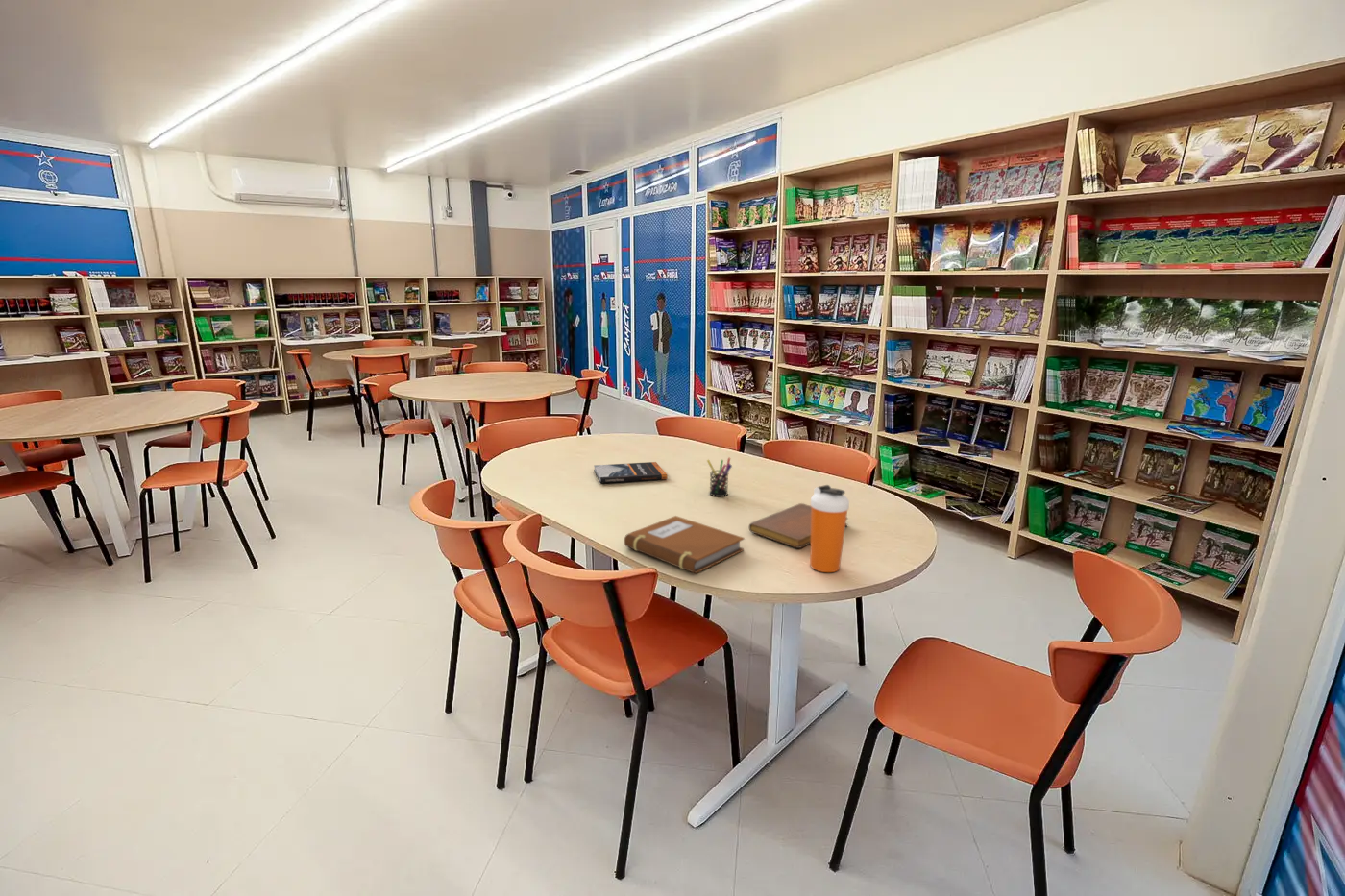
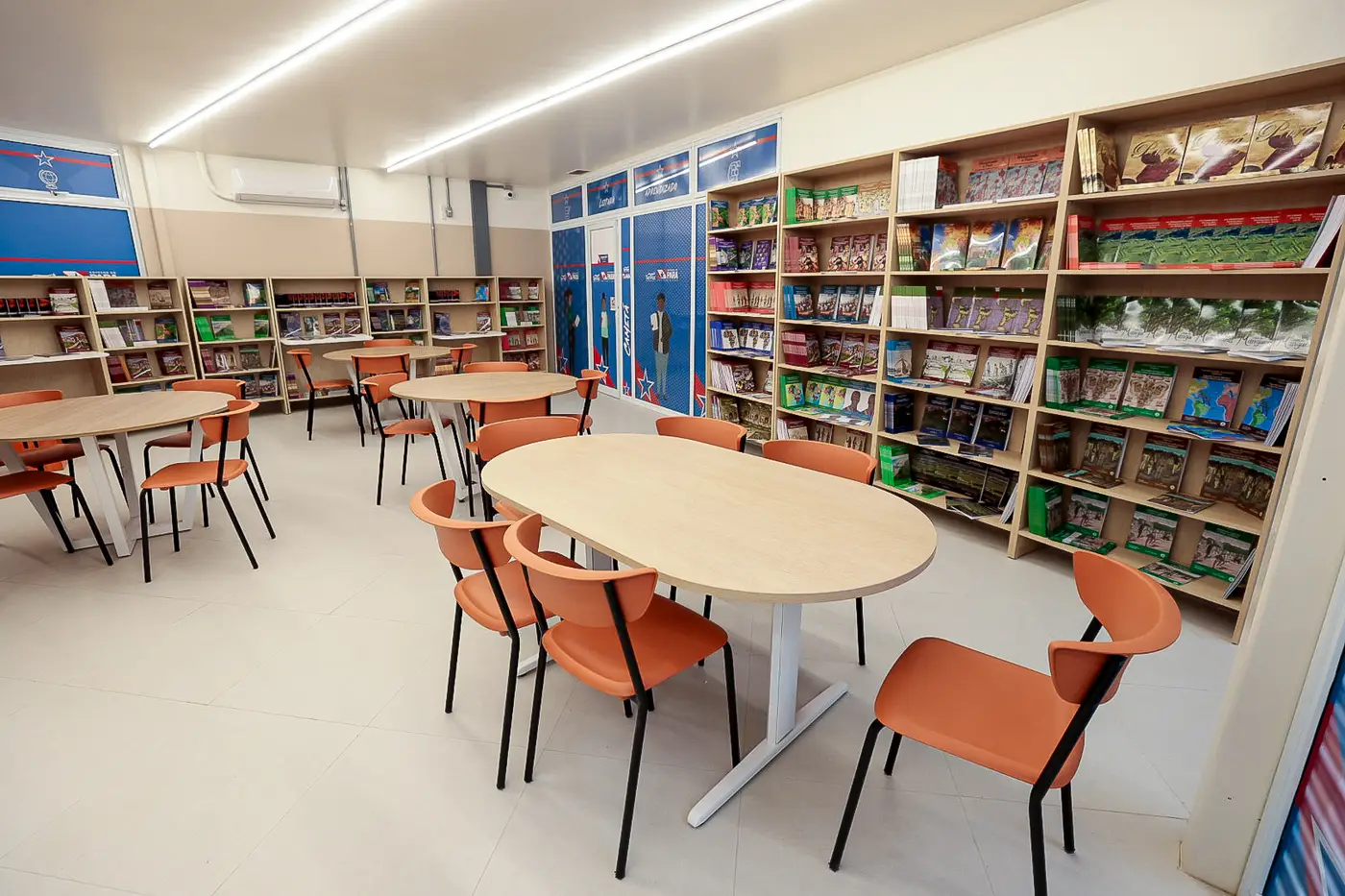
- pen holder [706,456,733,497]
- notebook [624,515,746,574]
- book [593,461,669,484]
- shaker bottle [809,484,850,573]
- notebook [748,502,849,549]
